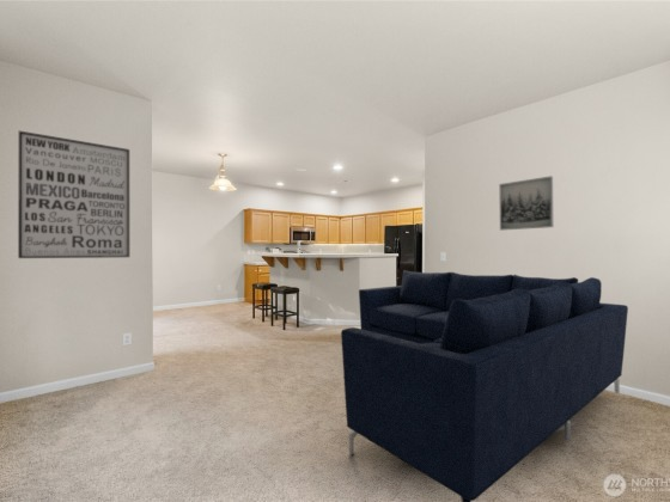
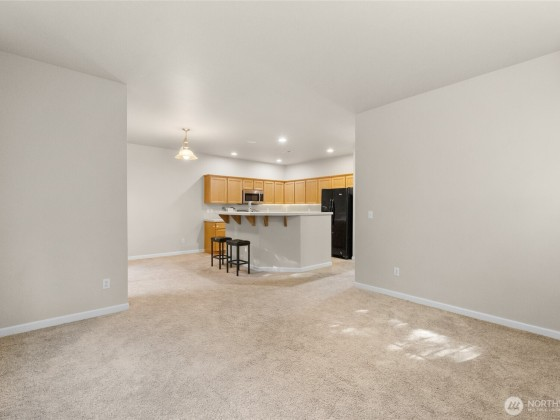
- sofa [340,269,629,502]
- wall art [498,175,555,232]
- wall art [17,130,130,259]
